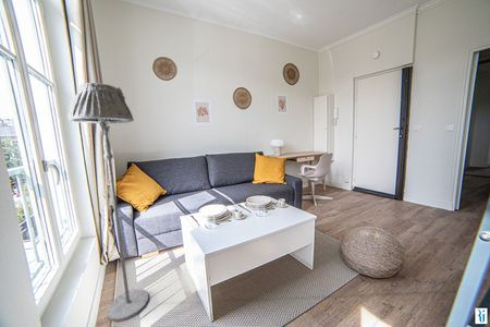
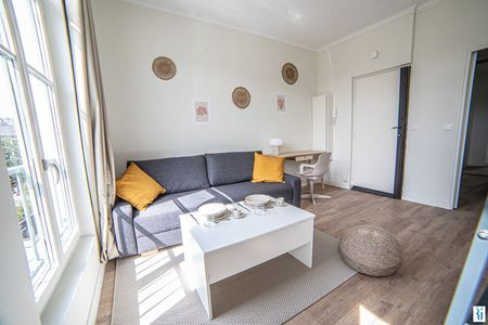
- floor lamp [66,82,149,323]
